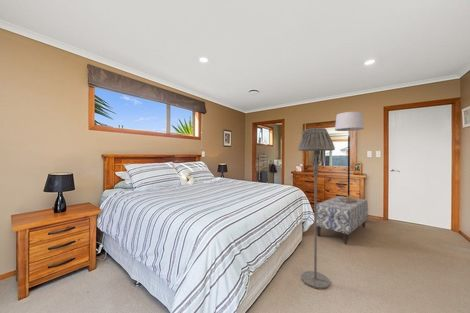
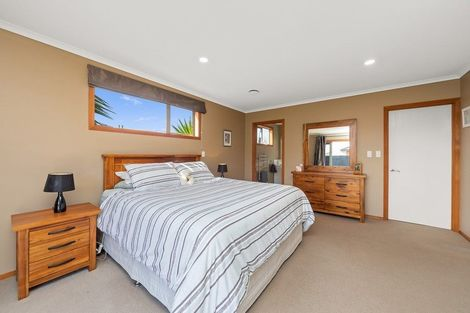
- lamp [334,111,365,203]
- bench [317,195,369,245]
- floor lamp [297,127,336,290]
